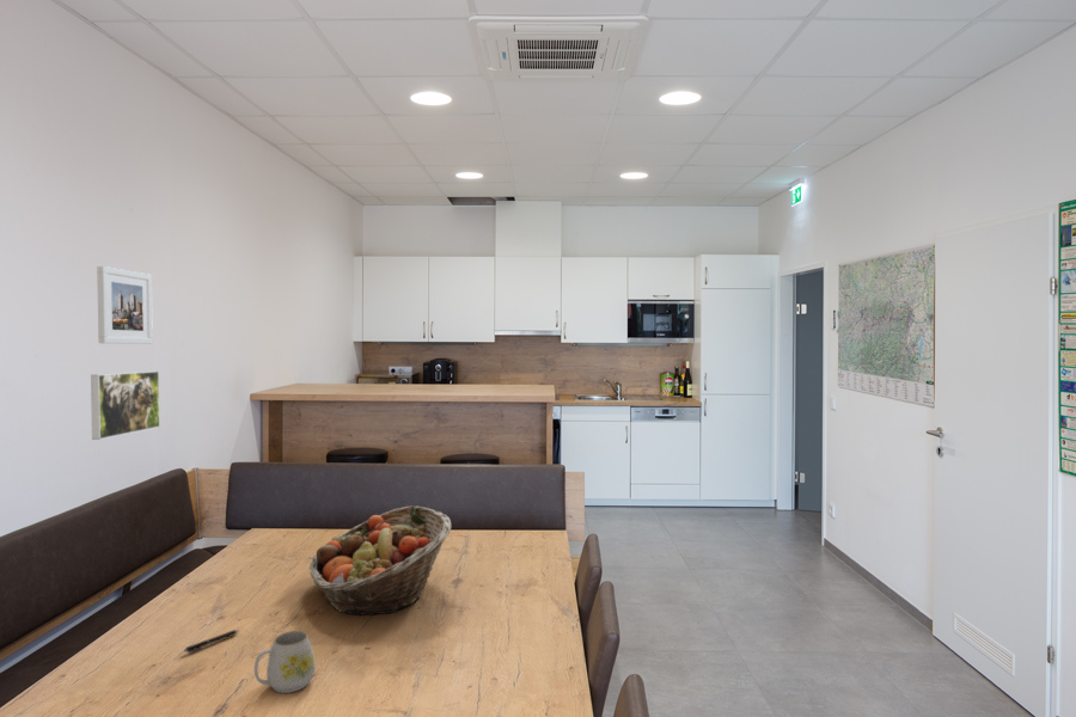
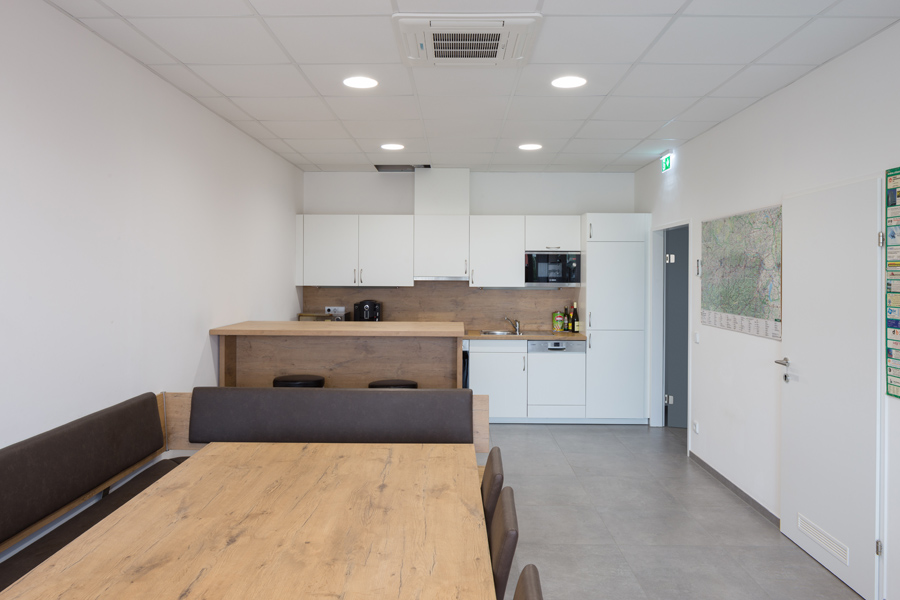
- mug [253,630,316,694]
- pen [183,629,242,654]
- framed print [96,265,154,345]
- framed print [90,369,161,441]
- fruit basket [308,504,452,617]
